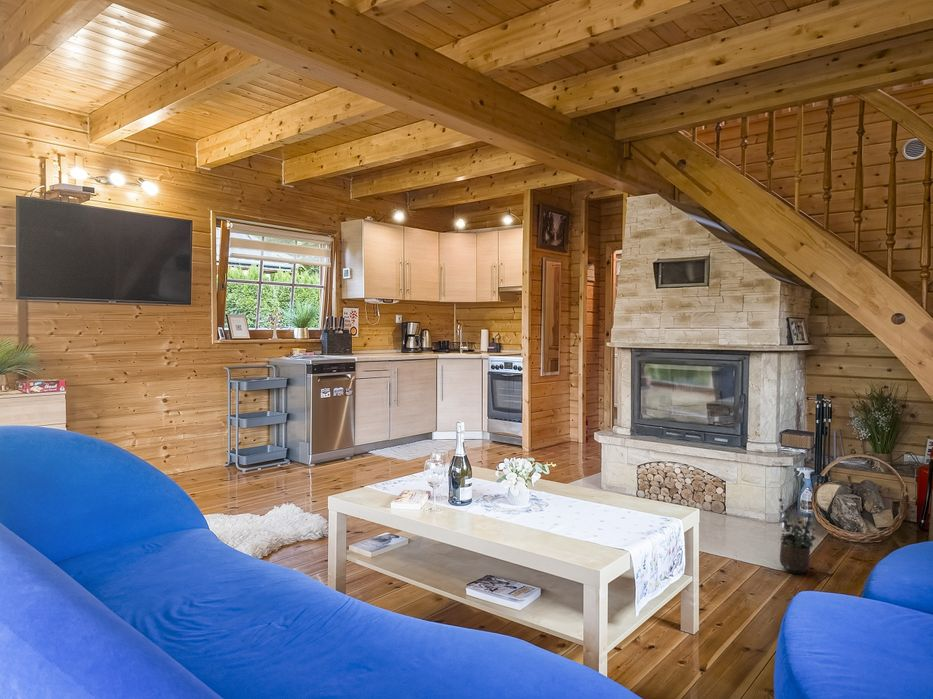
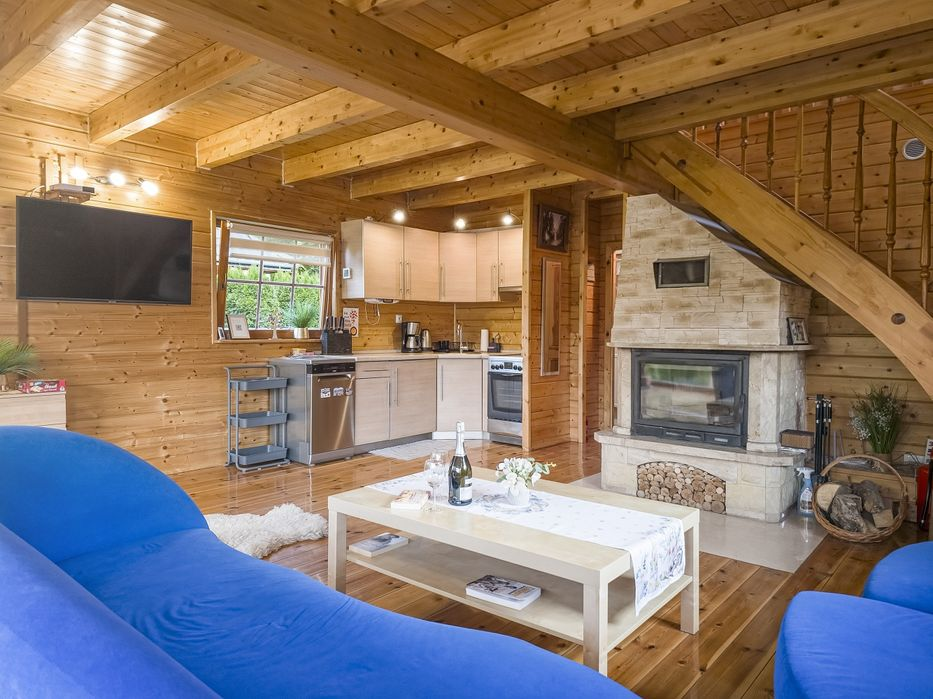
- potted plant [778,498,817,574]
